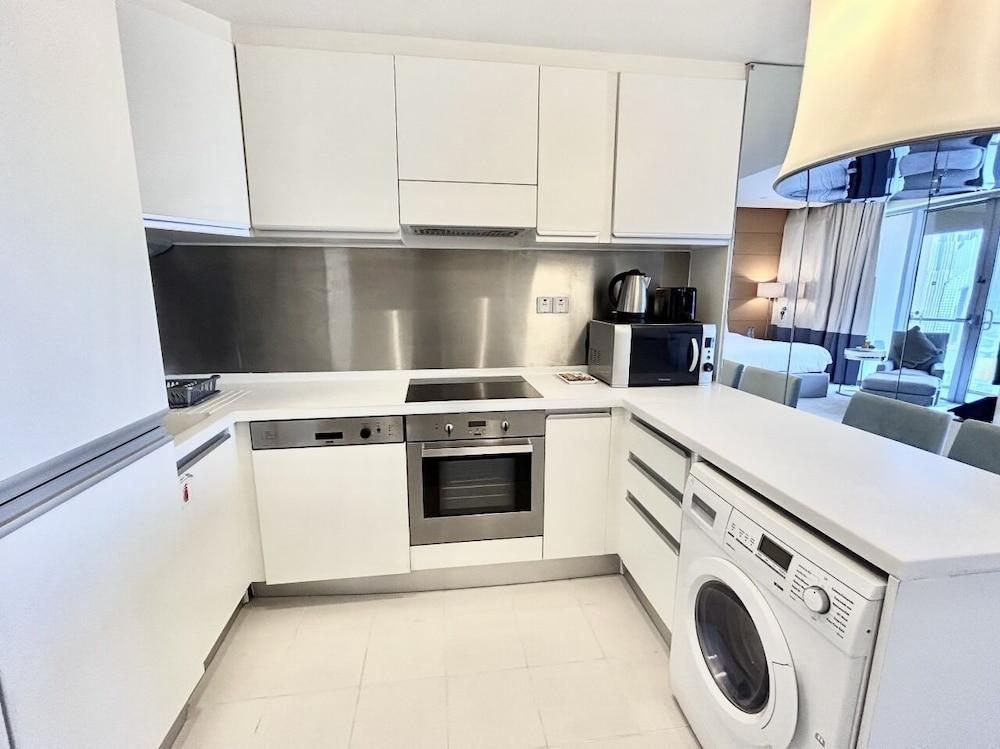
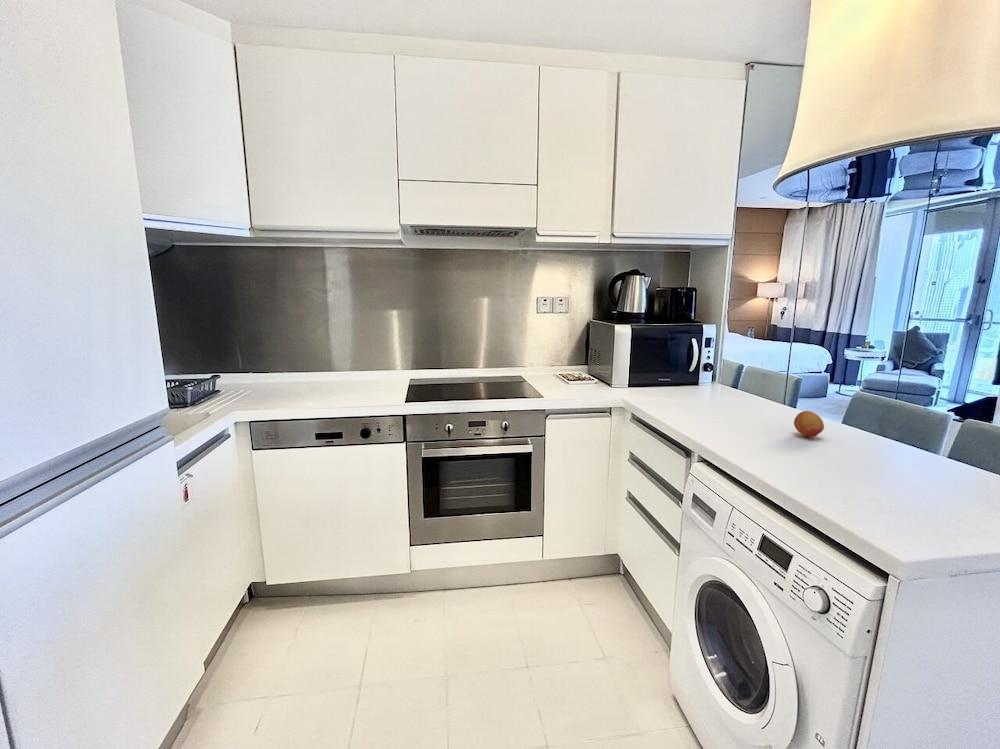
+ fruit [793,410,825,438]
